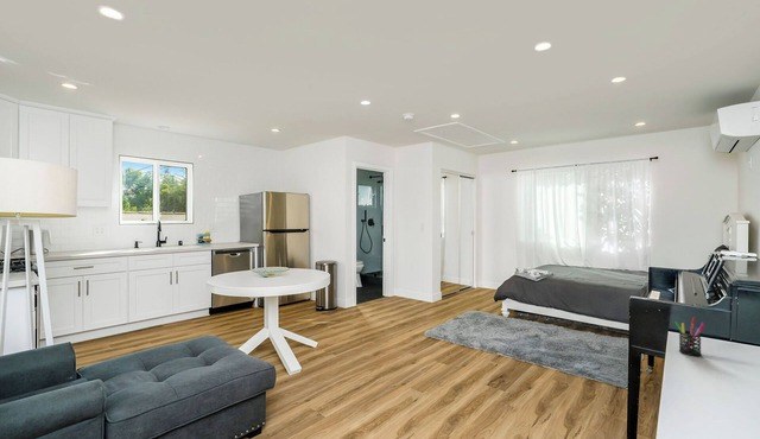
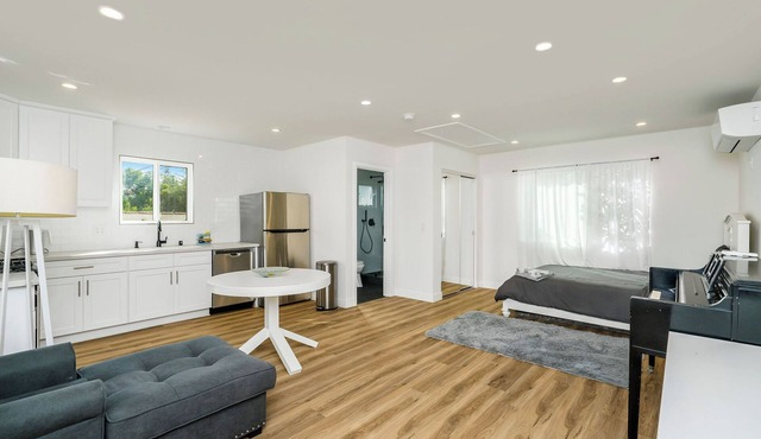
- pen holder [673,317,707,357]
